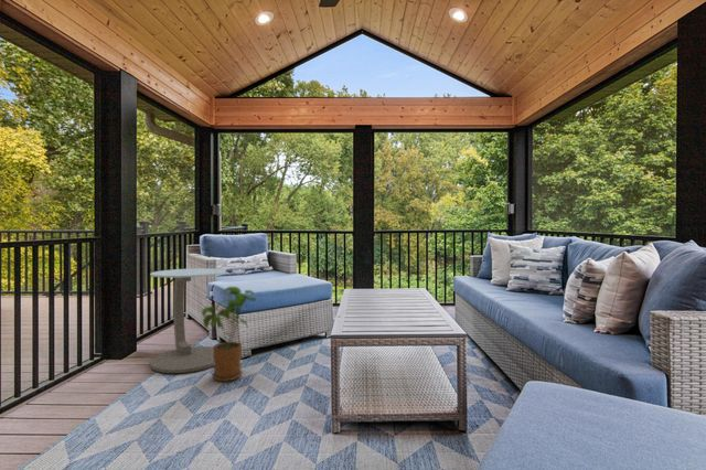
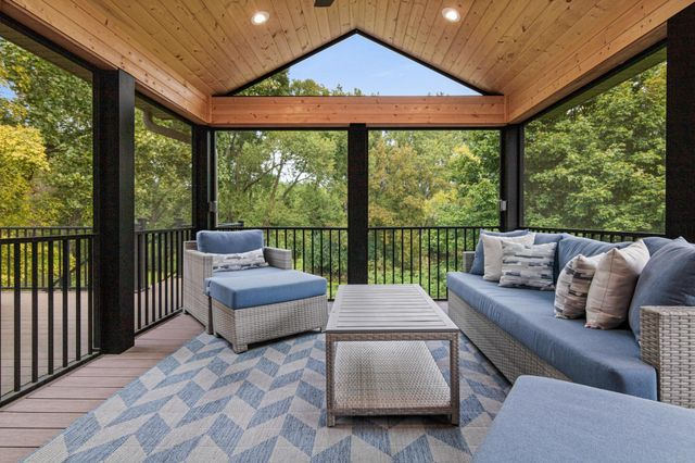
- side table [149,267,227,374]
- house plant [201,286,258,383]
